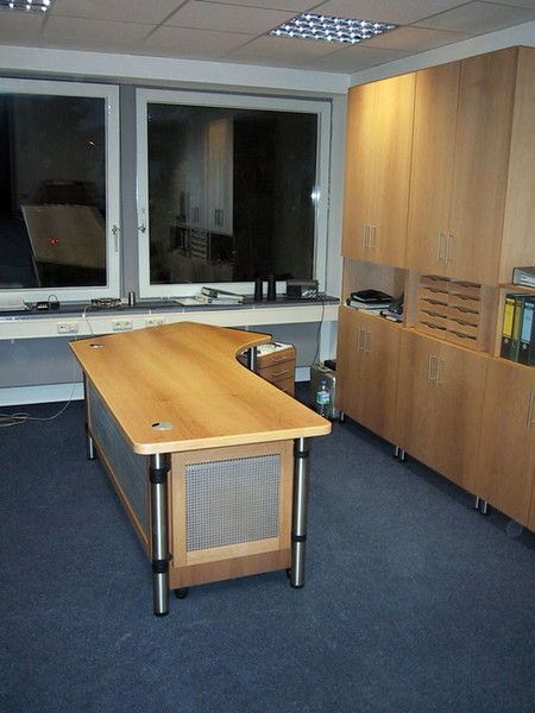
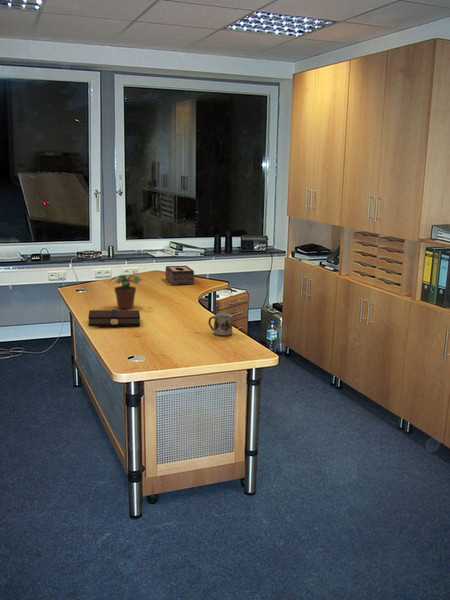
+ potted plant [108,274,143,310]
+ tissue box [164,265,195,286]
+ book [87,309,141,328]
+ mug [207,312,234,337]
